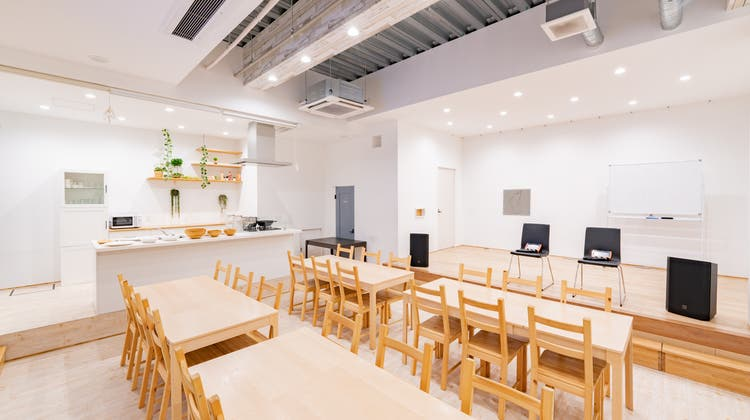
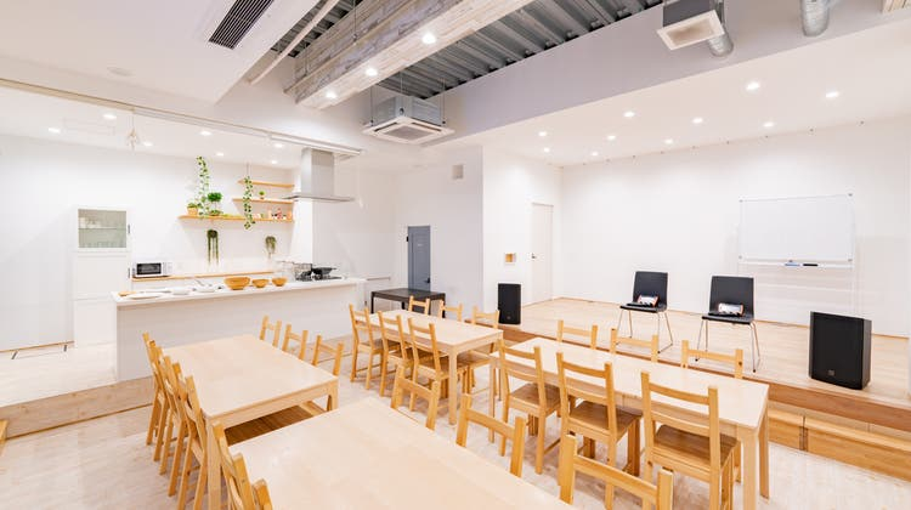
- wall art [502,188,532,217]
